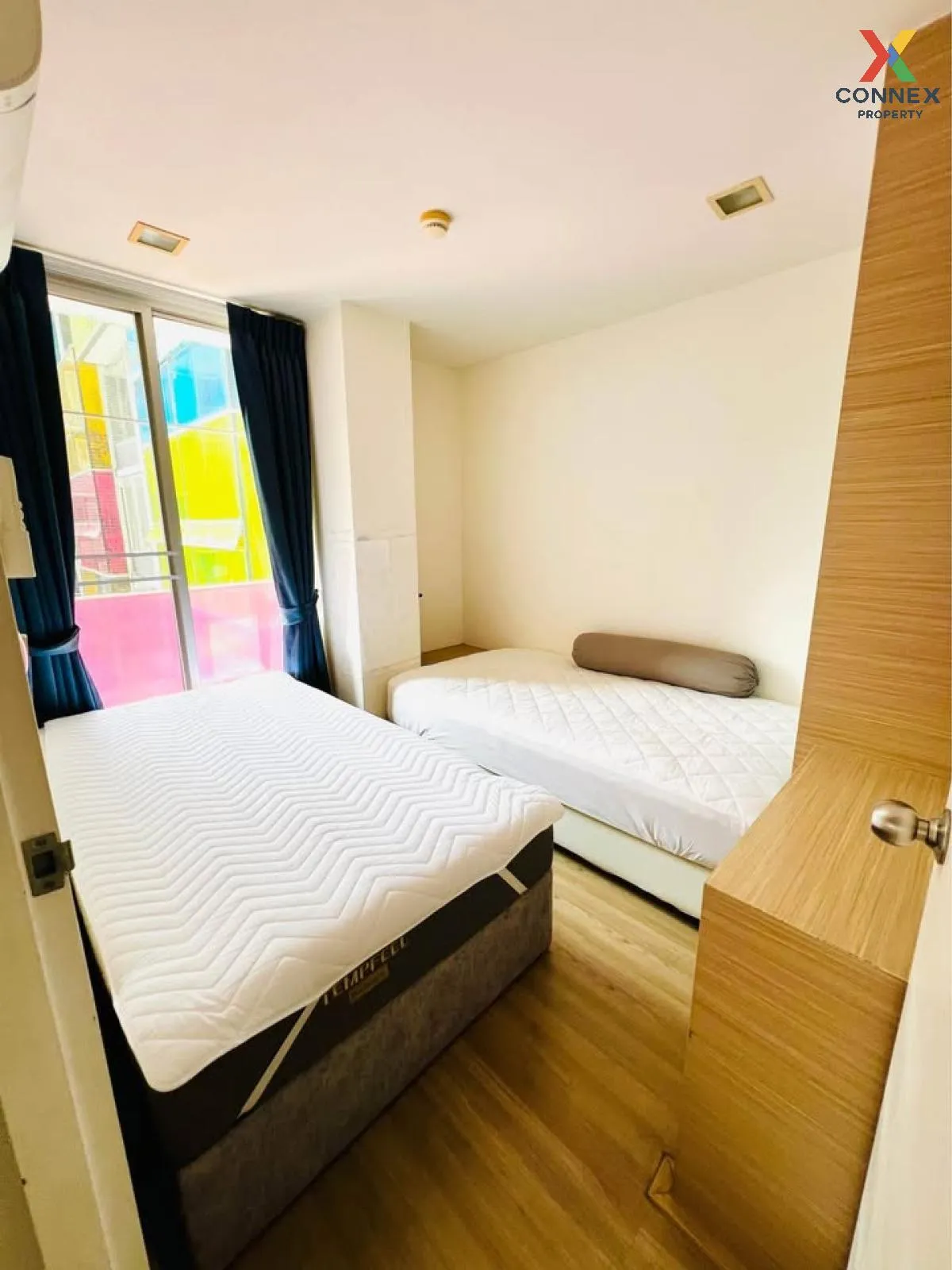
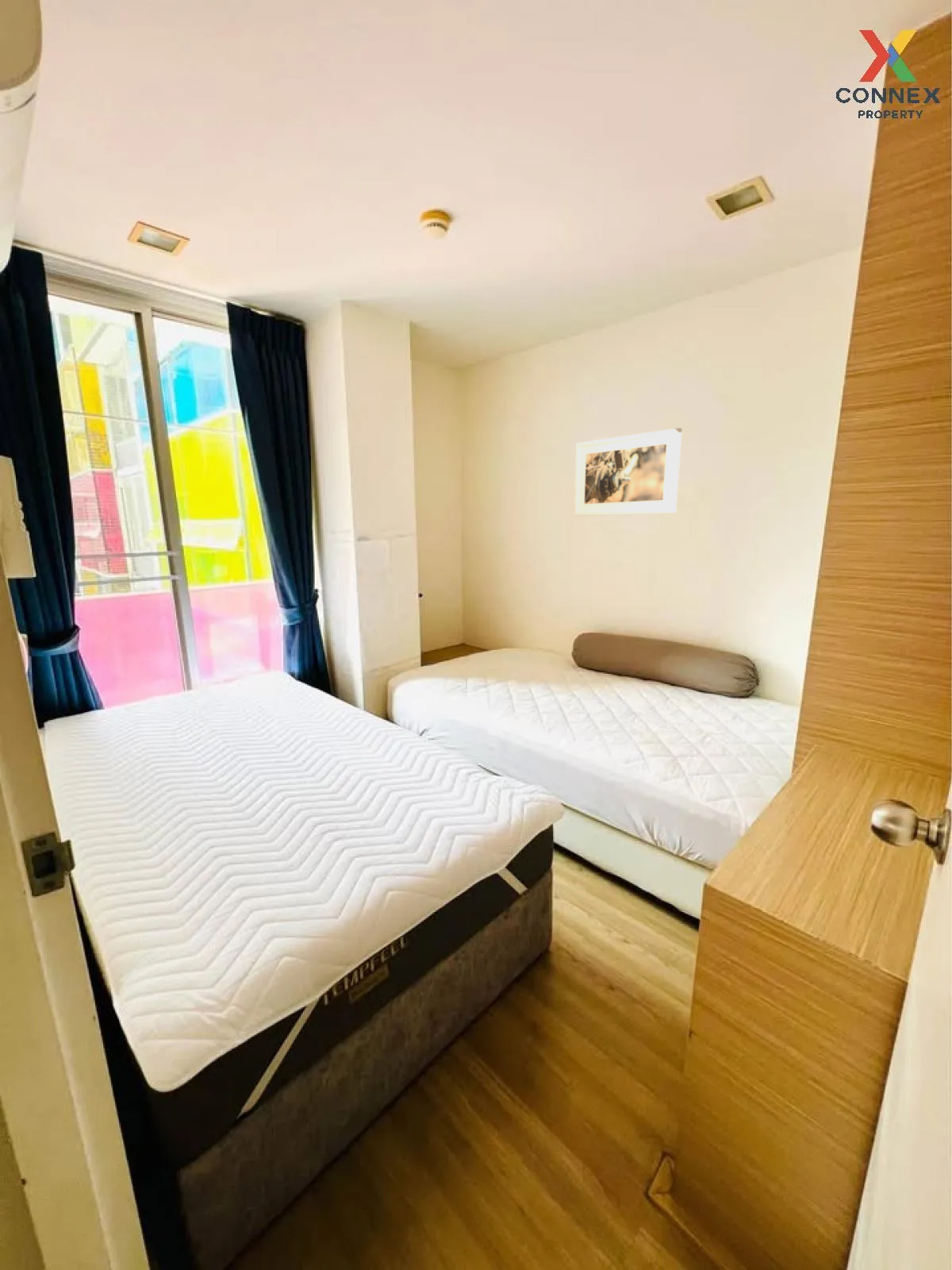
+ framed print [573,427,683,517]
